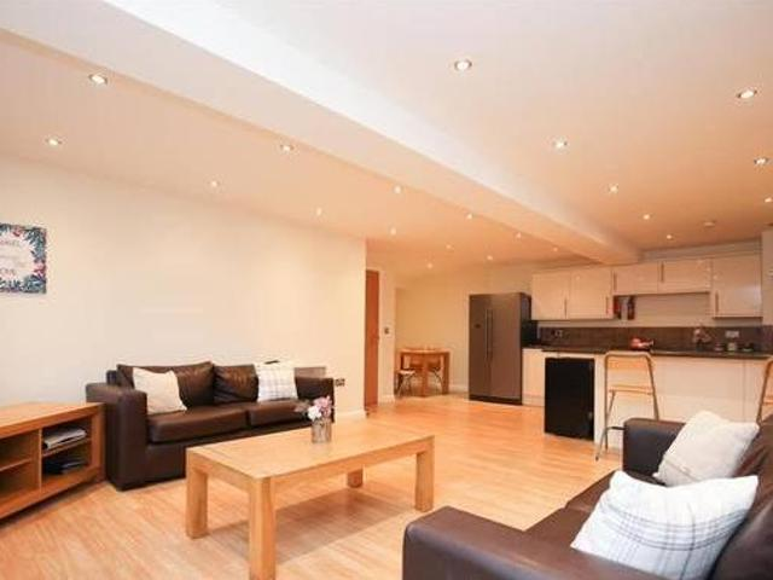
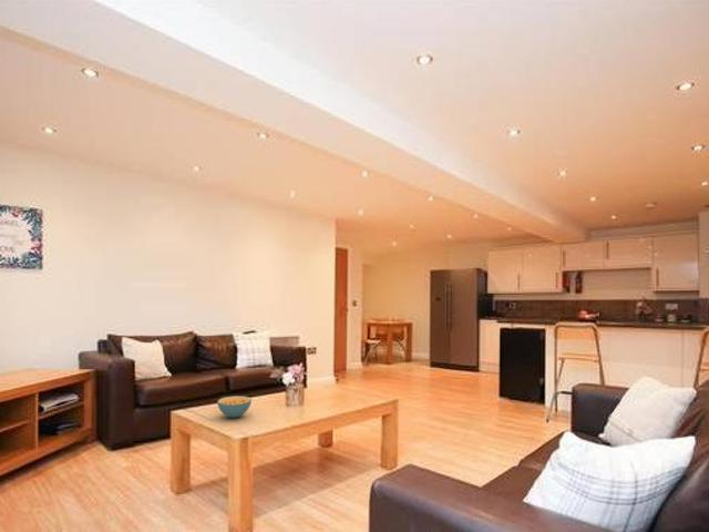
+ cereal bowl [216,395,253,419]
